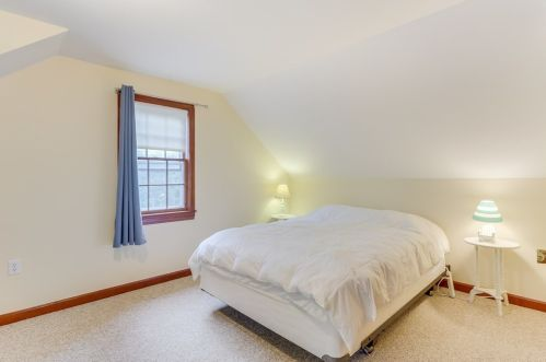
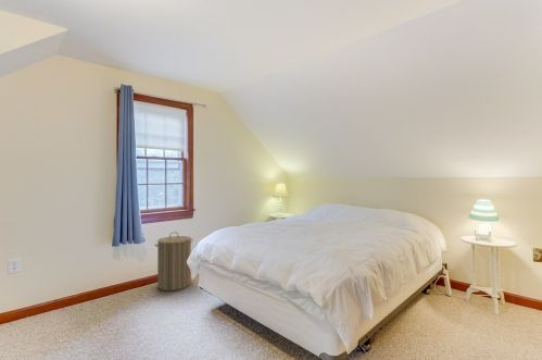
+ laundry hamper [153,231,193,291]
